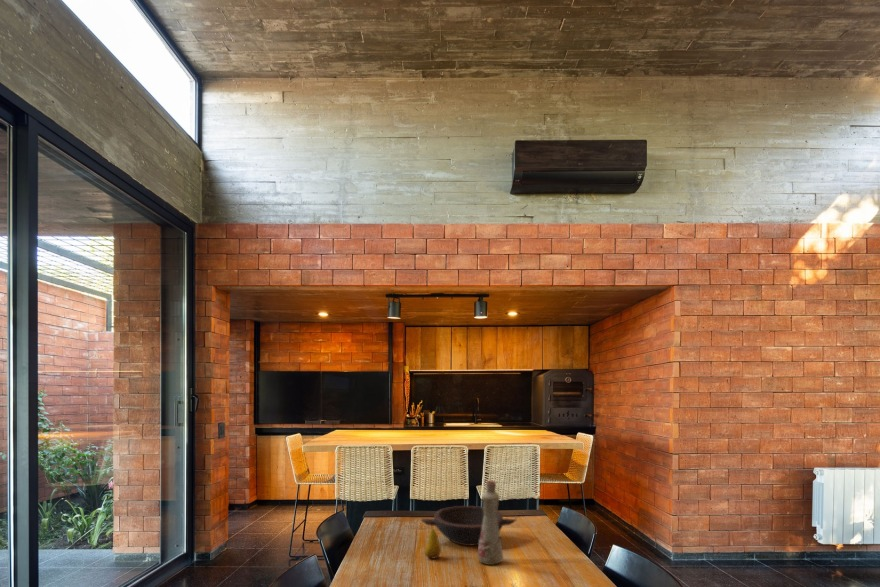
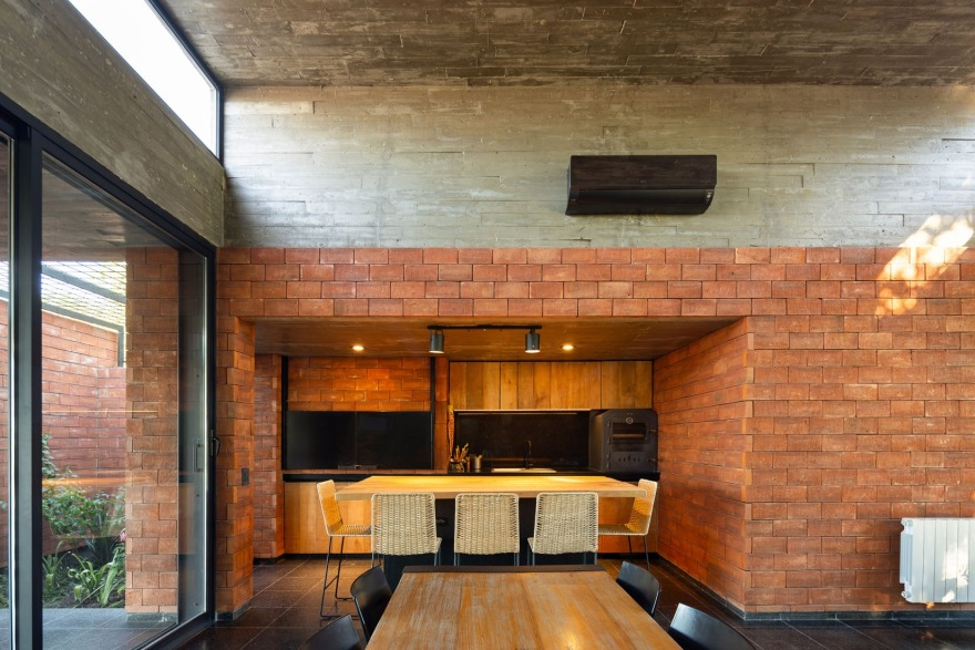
- fruit [423,523,442,559]
- bottle [476,479,504,566]
- bowl [420,505,517,547]
